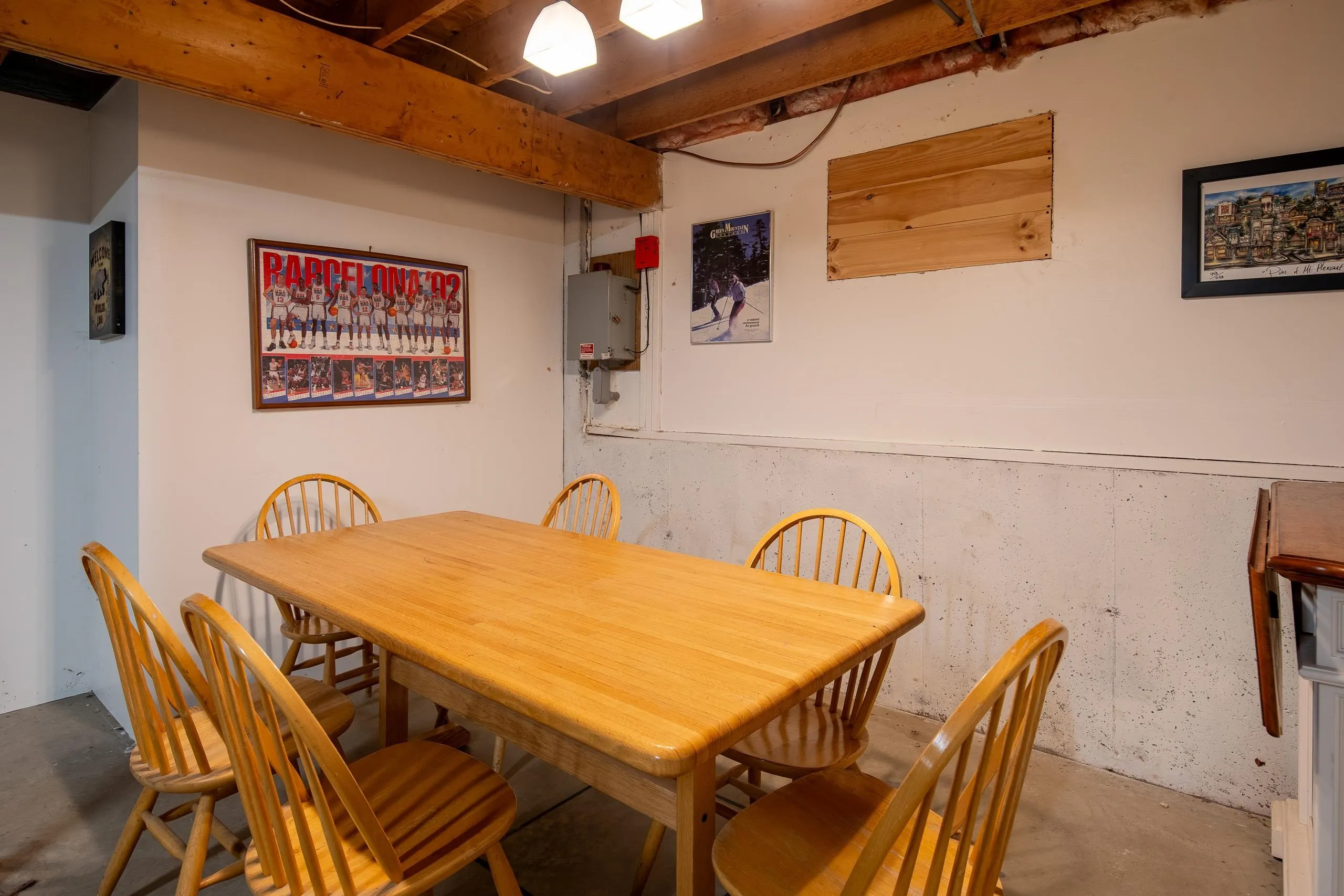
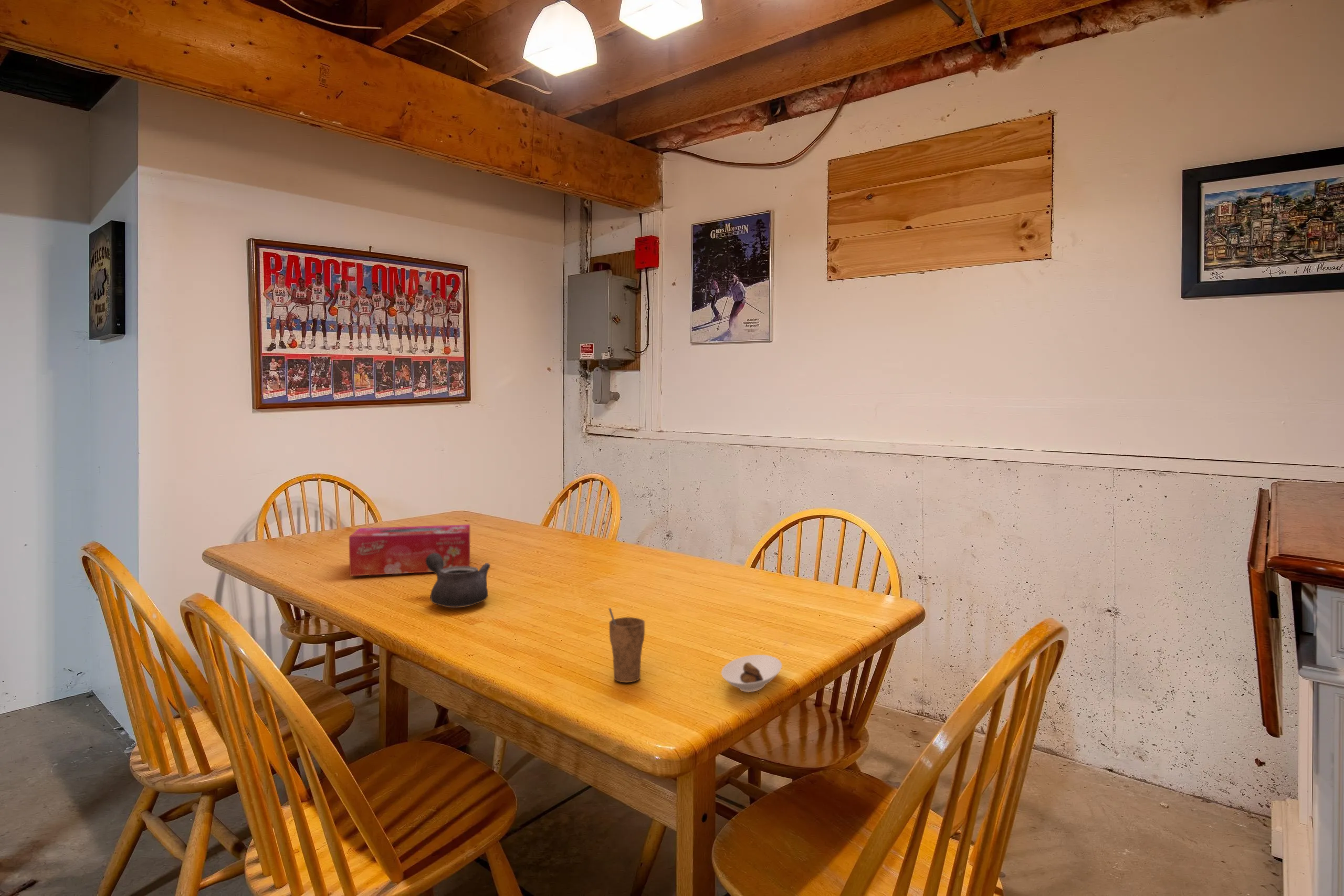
+ cup [608,607,645,683]
+ tissue box [349,524,471,576]
+ saucer [721,654,782,693]
+ teapot [426,553,491,608]
